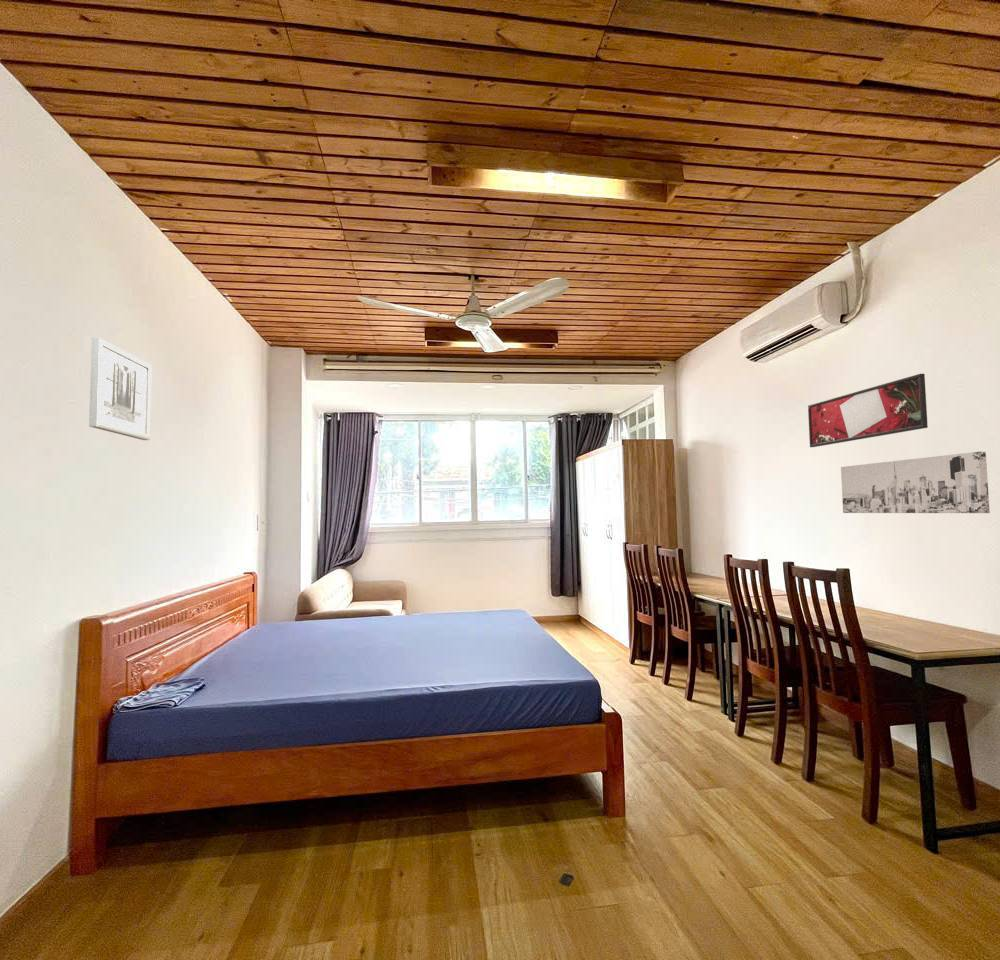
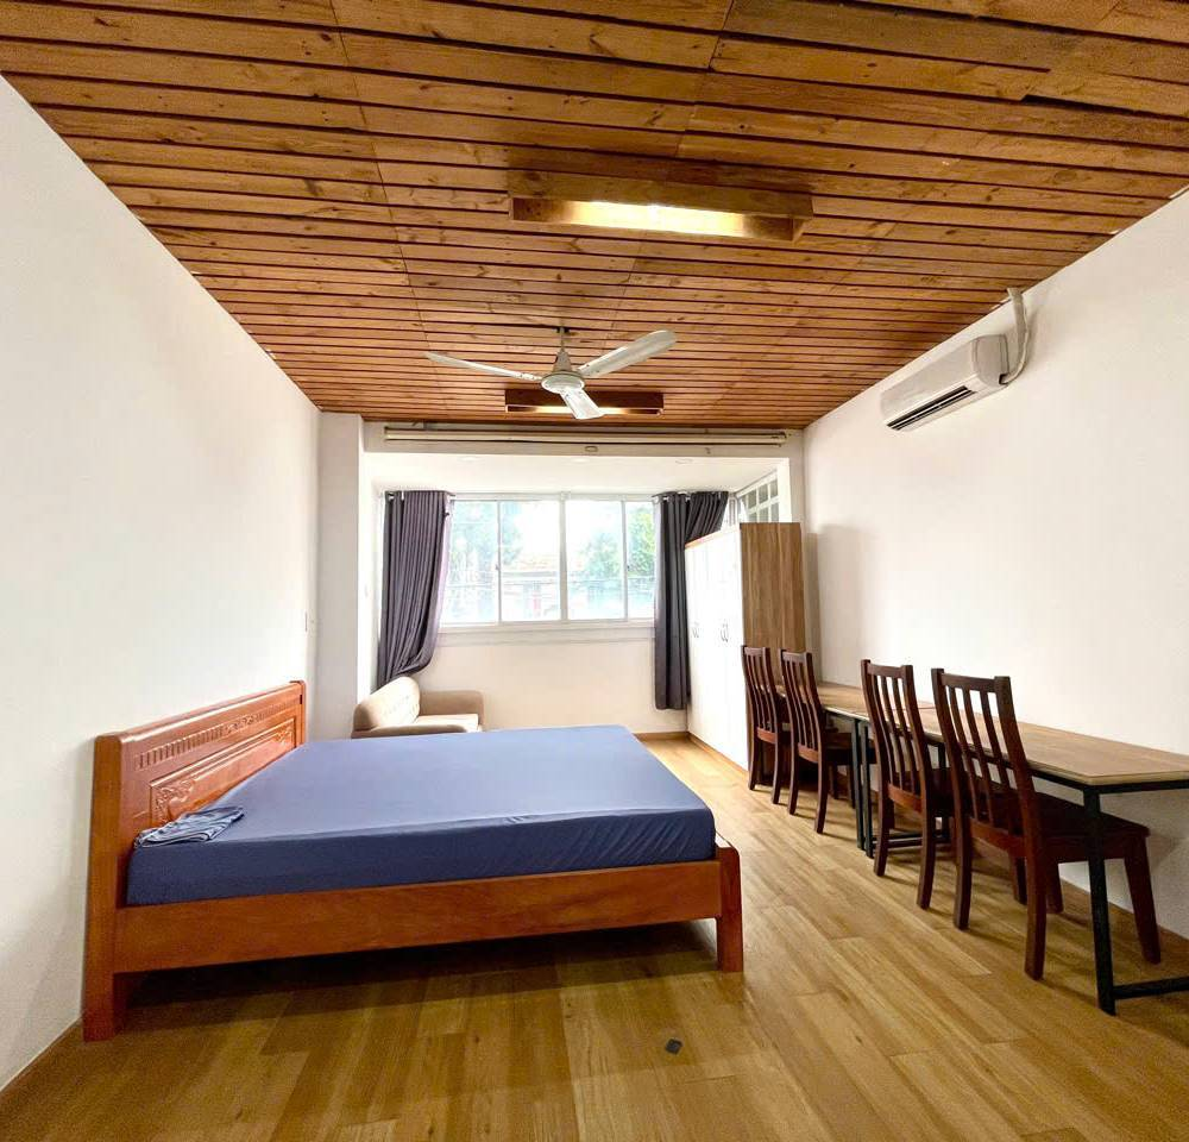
- wall art [840,451,991,514]
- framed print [807,373,929,448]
- wall art [88,336,153,441]
